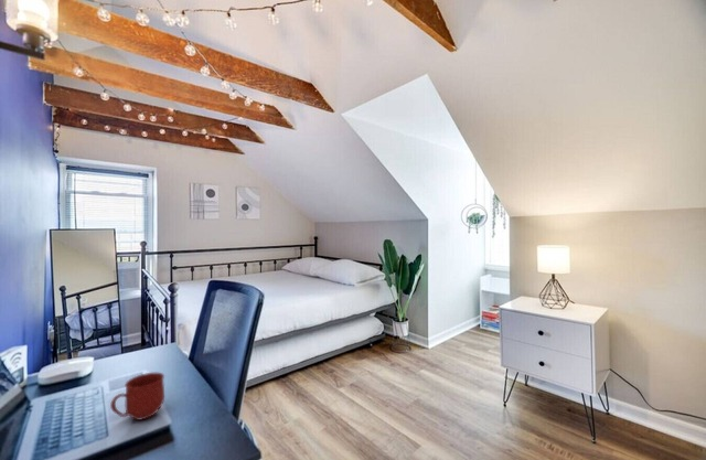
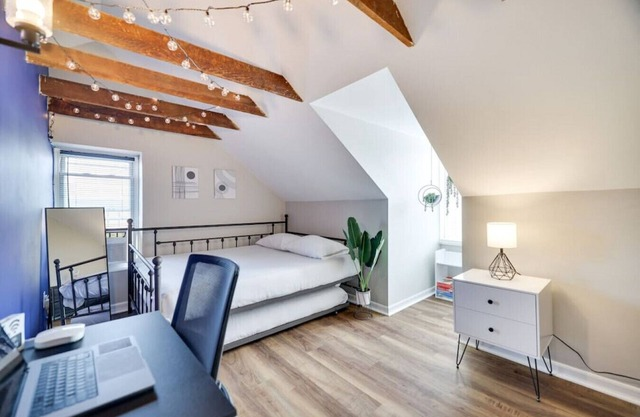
- mug [109,372,165,421]
